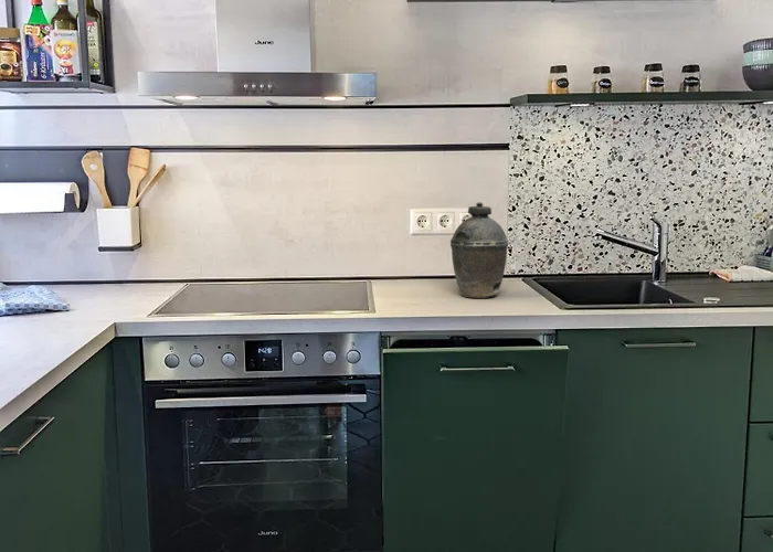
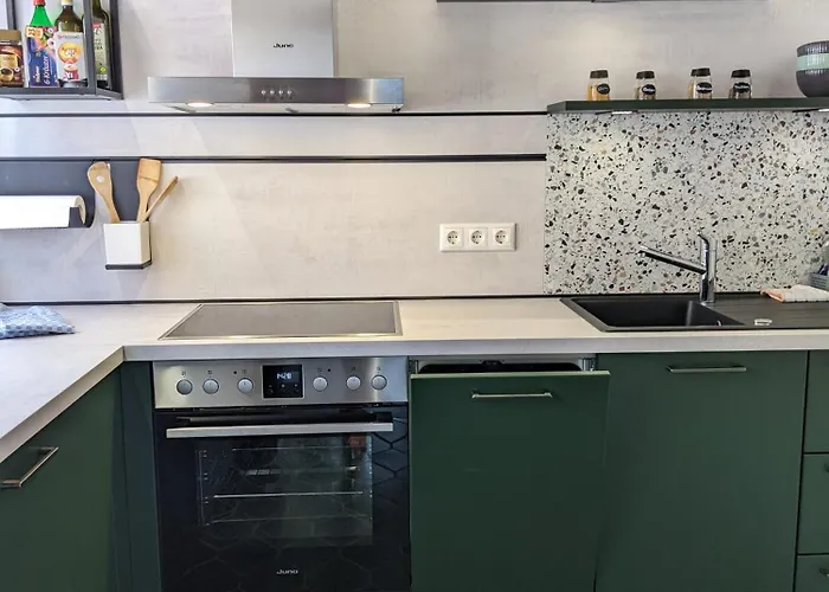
- kettle [449,201,510,299]
